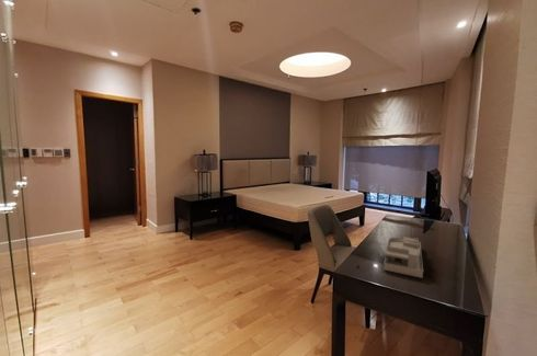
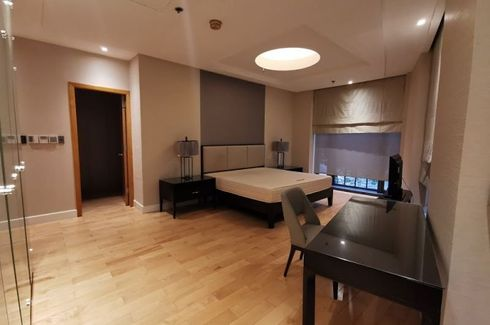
- desk organizer [382,236,424,279]
